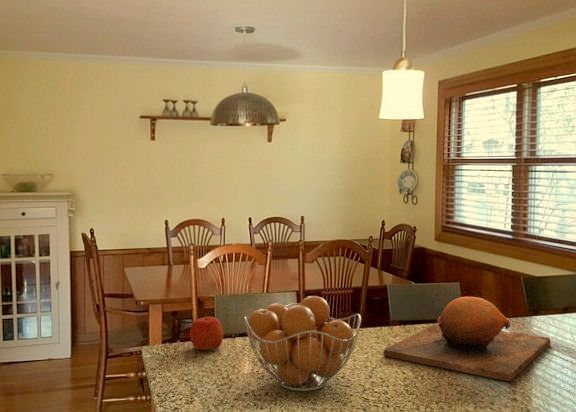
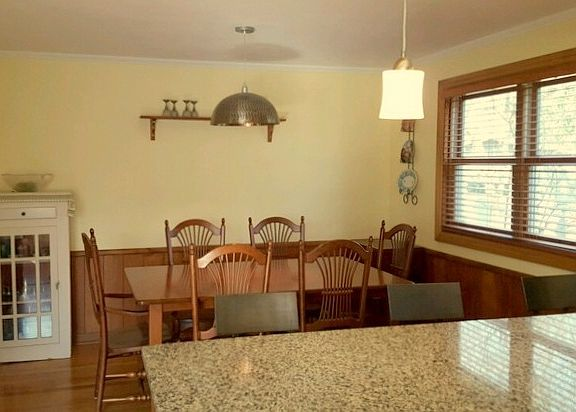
- fruit basket [244,295,362,392]
- chopping board [382,296,551,382]
- apple [189,313,224,351]
